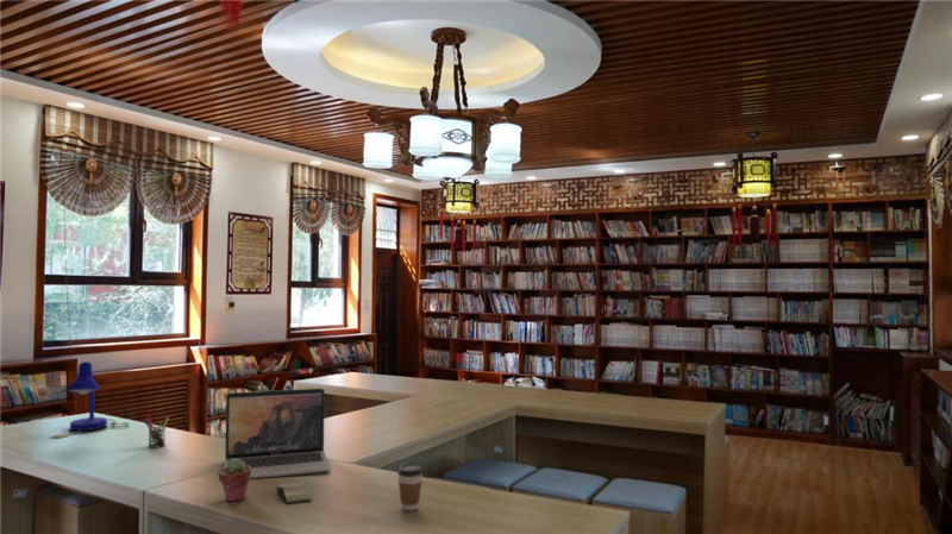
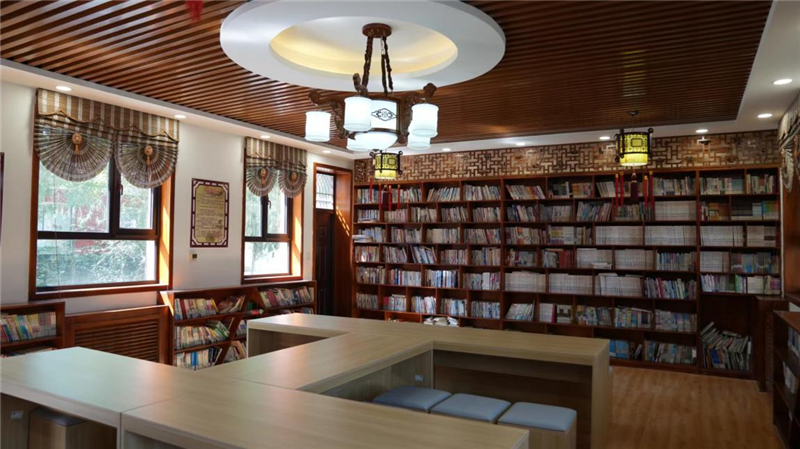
- pen holder [143,415,170,450]
- potted succulent [218,459,251,503]
- book [276,482,312,505]
- desk lamp [49,360,130,440]
- coffee cup [396,463,424,511]
- laptop [223,388,332,480]
